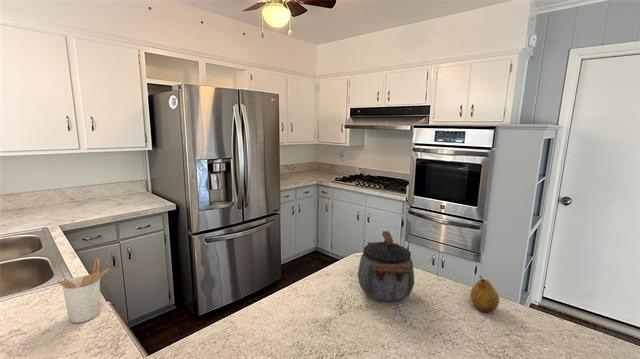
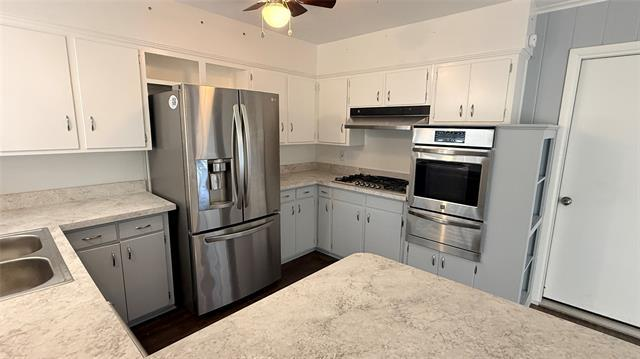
- kettle [357,230,415,303]
- utensil holder [57,257,111,324]
- fruit [469,275,500,314]
